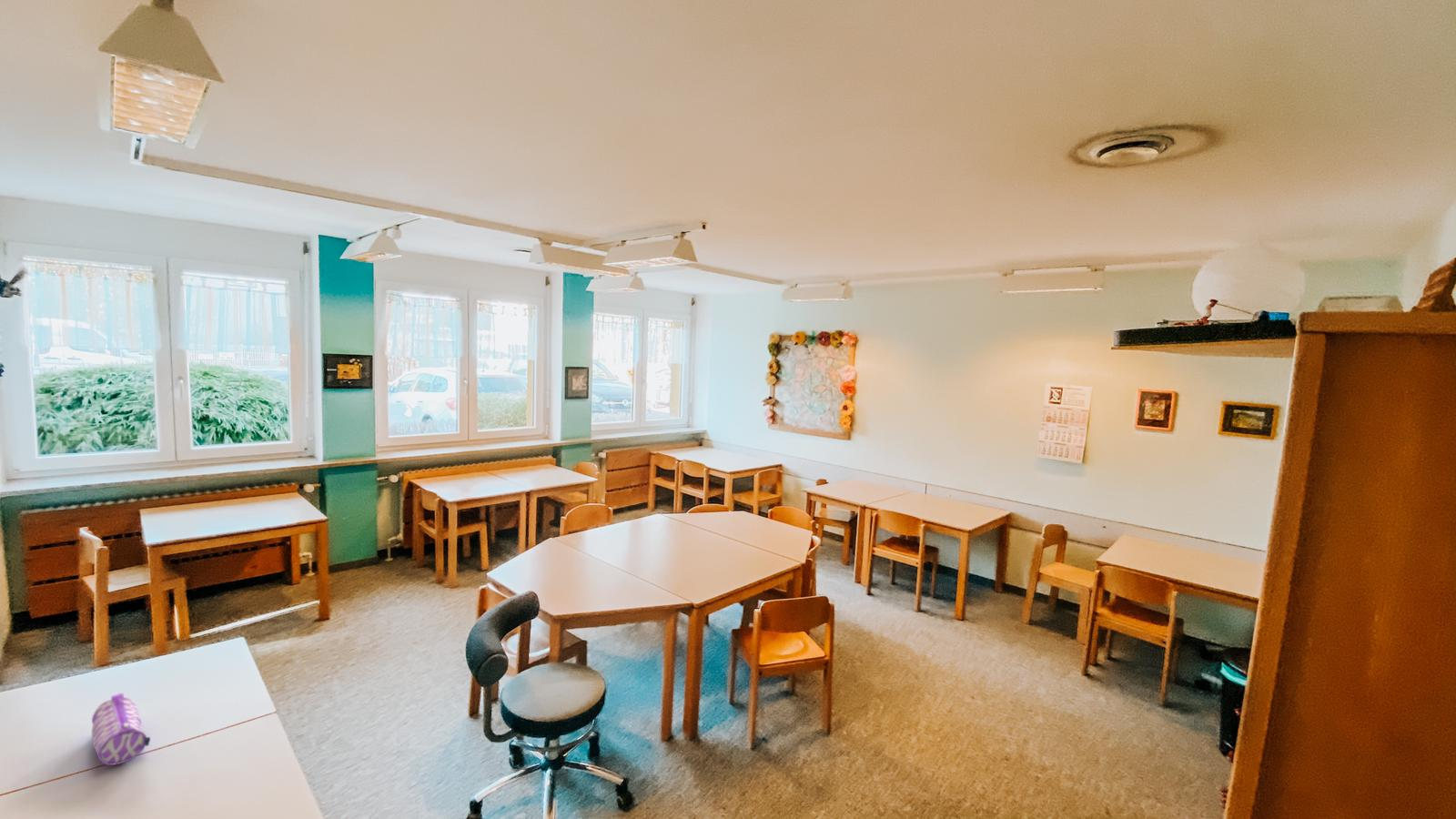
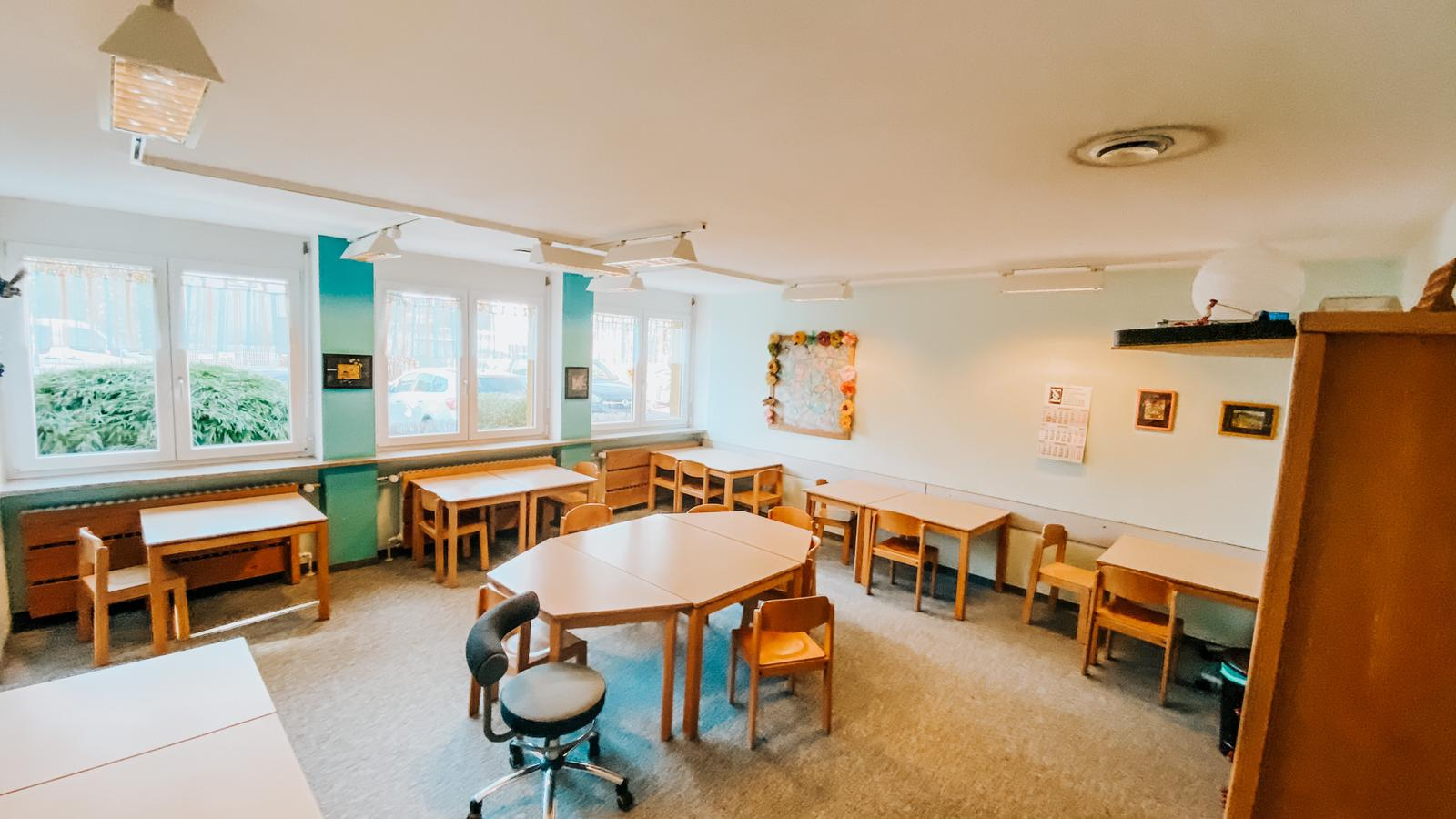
- pencil case [91,693,151,766]
